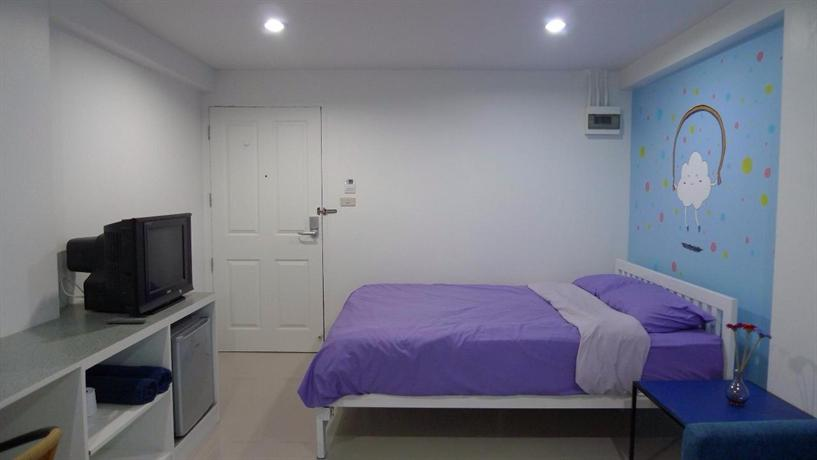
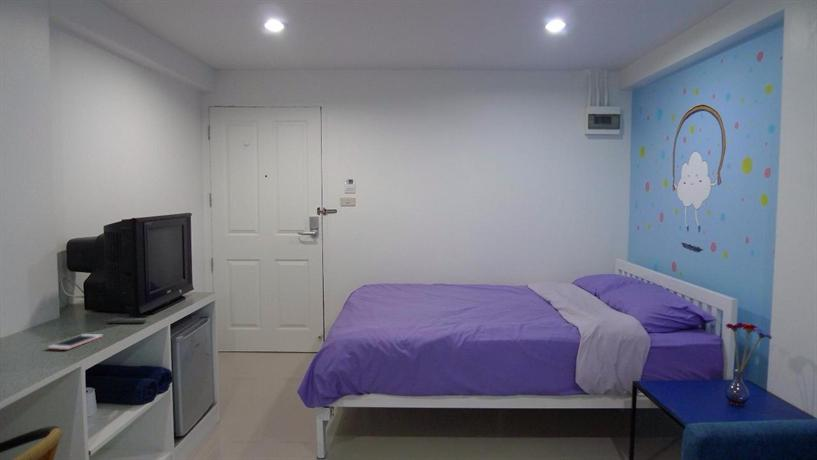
+ cell phone [47,333,104,351]
